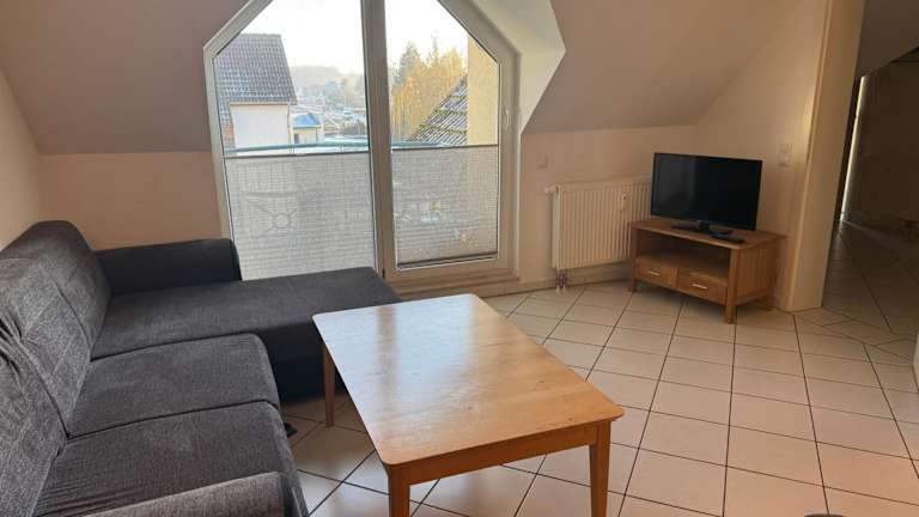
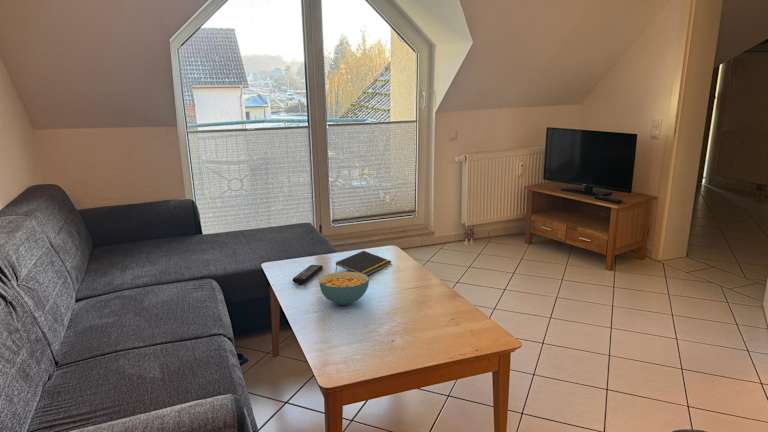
+ cereal bowl [318,271,370,306]
+ remote control [292,264,324,285]
+ notepad [335,250,393,276]
